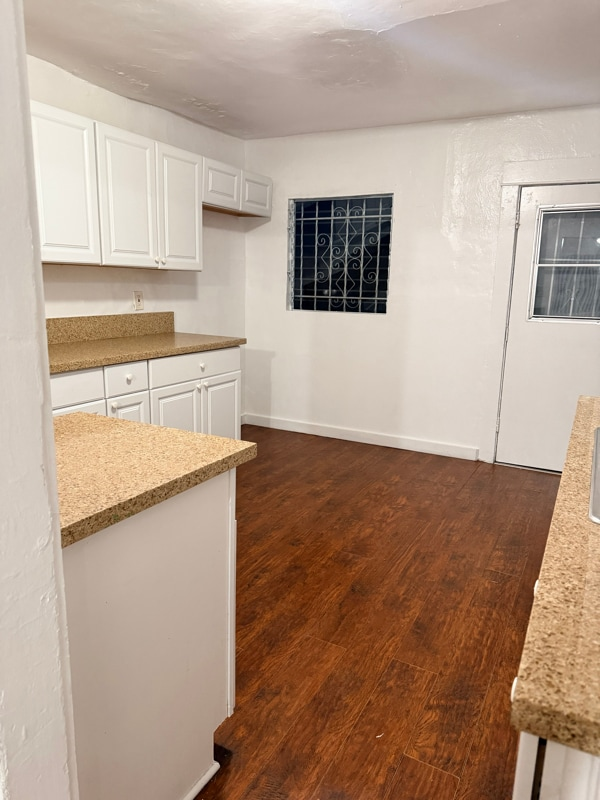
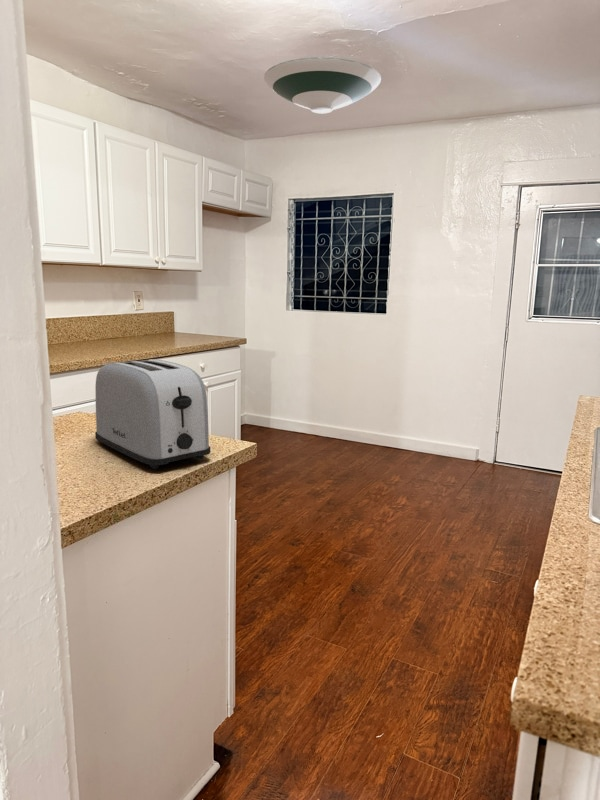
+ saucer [263,56,382,114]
+ toaster [94,358,211,470]
